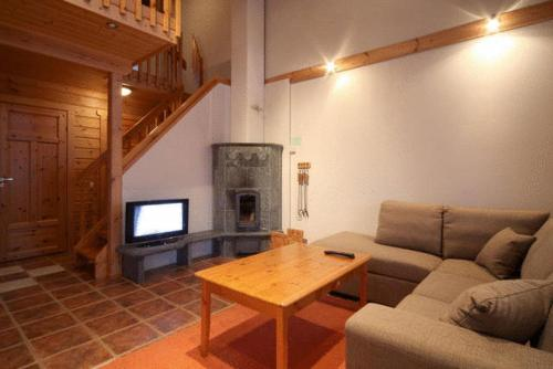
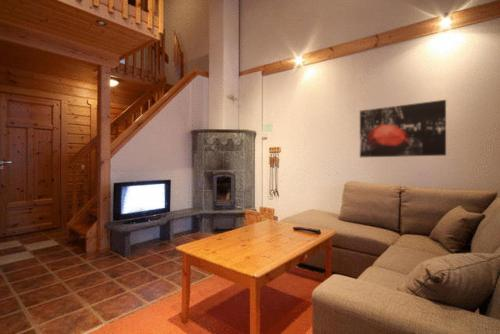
+ wall art [359,99,447,158]
